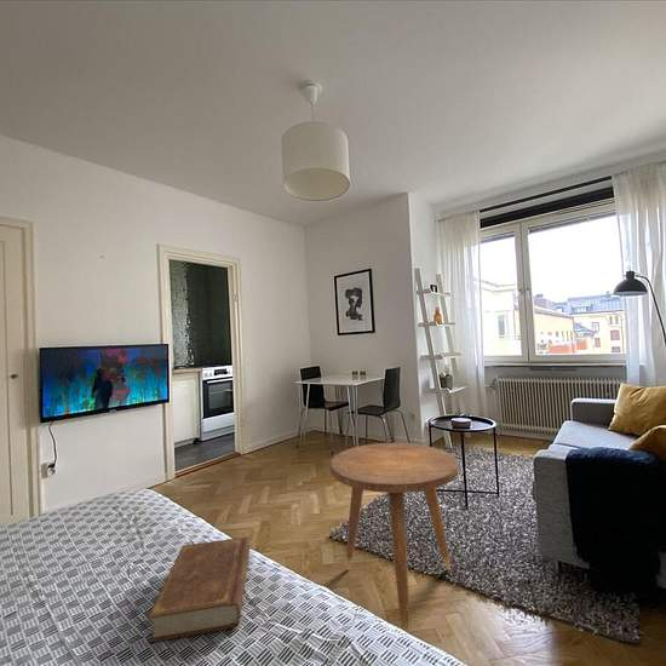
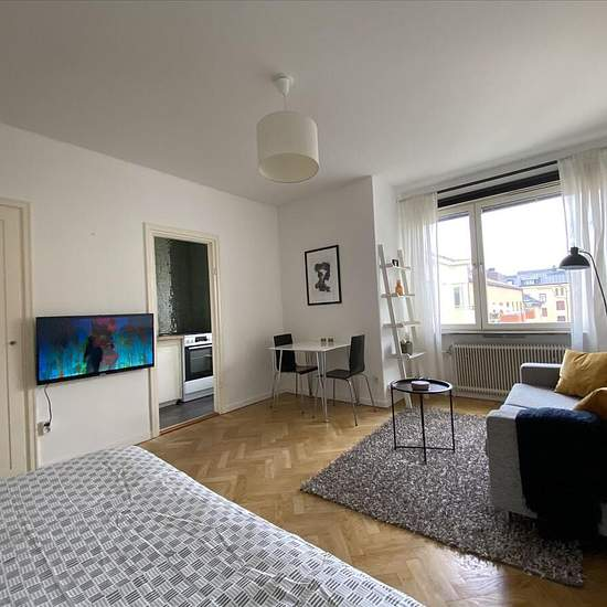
- side table [328,442,460,633]
- book [147,536,251,643]
